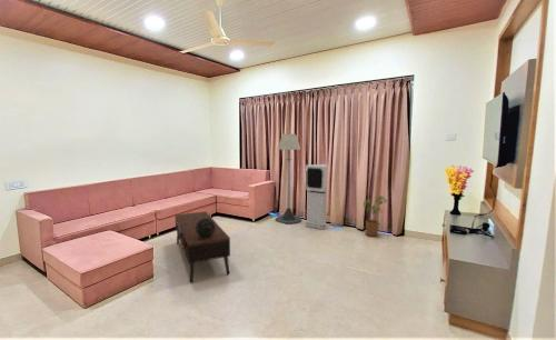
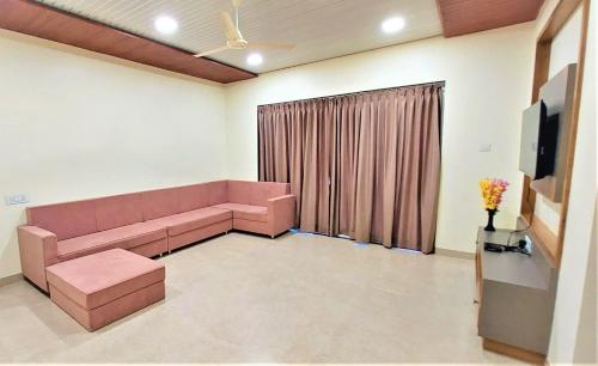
- air purifier [305,163,328,230]
- decorative sphere [196,218,216,238]
- house plant [363,194,389,238]
- coffee table [173,210,231,283]
- floor lamp [275,133,302,226]
